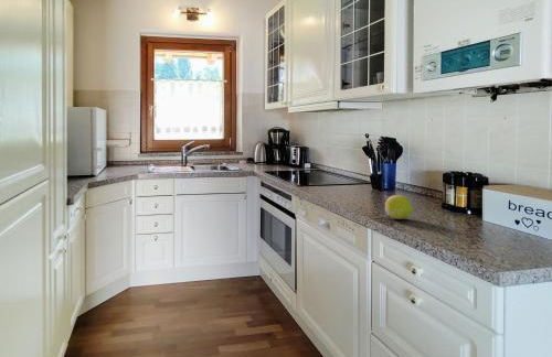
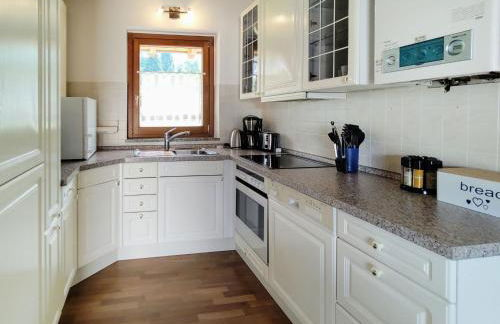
- fruit [384,194,414,220]
